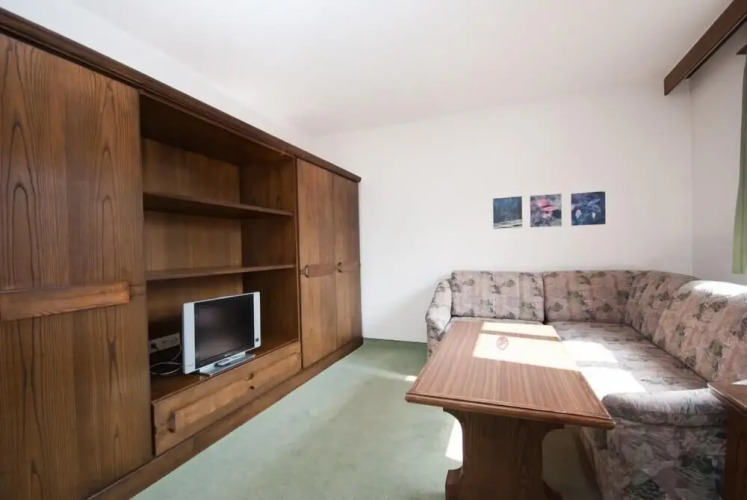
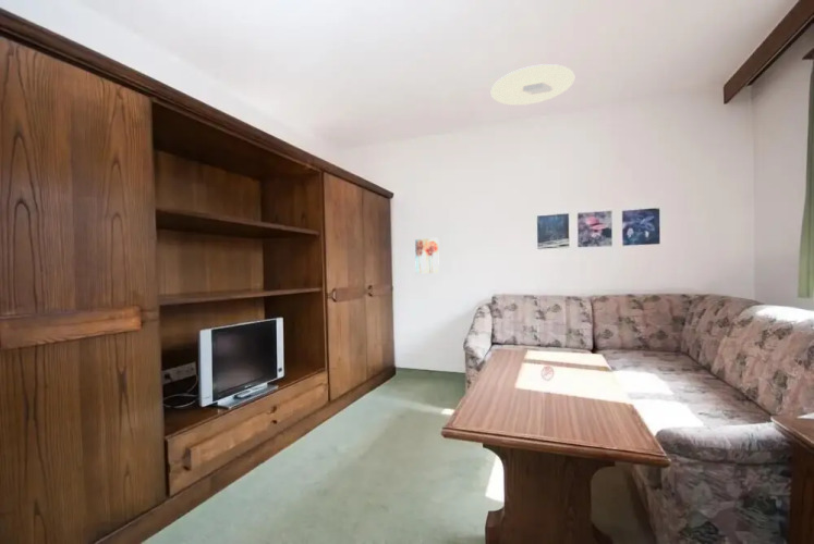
+ ceiling light [490,63,575,107]
+ wall art [414,237,440,274]
